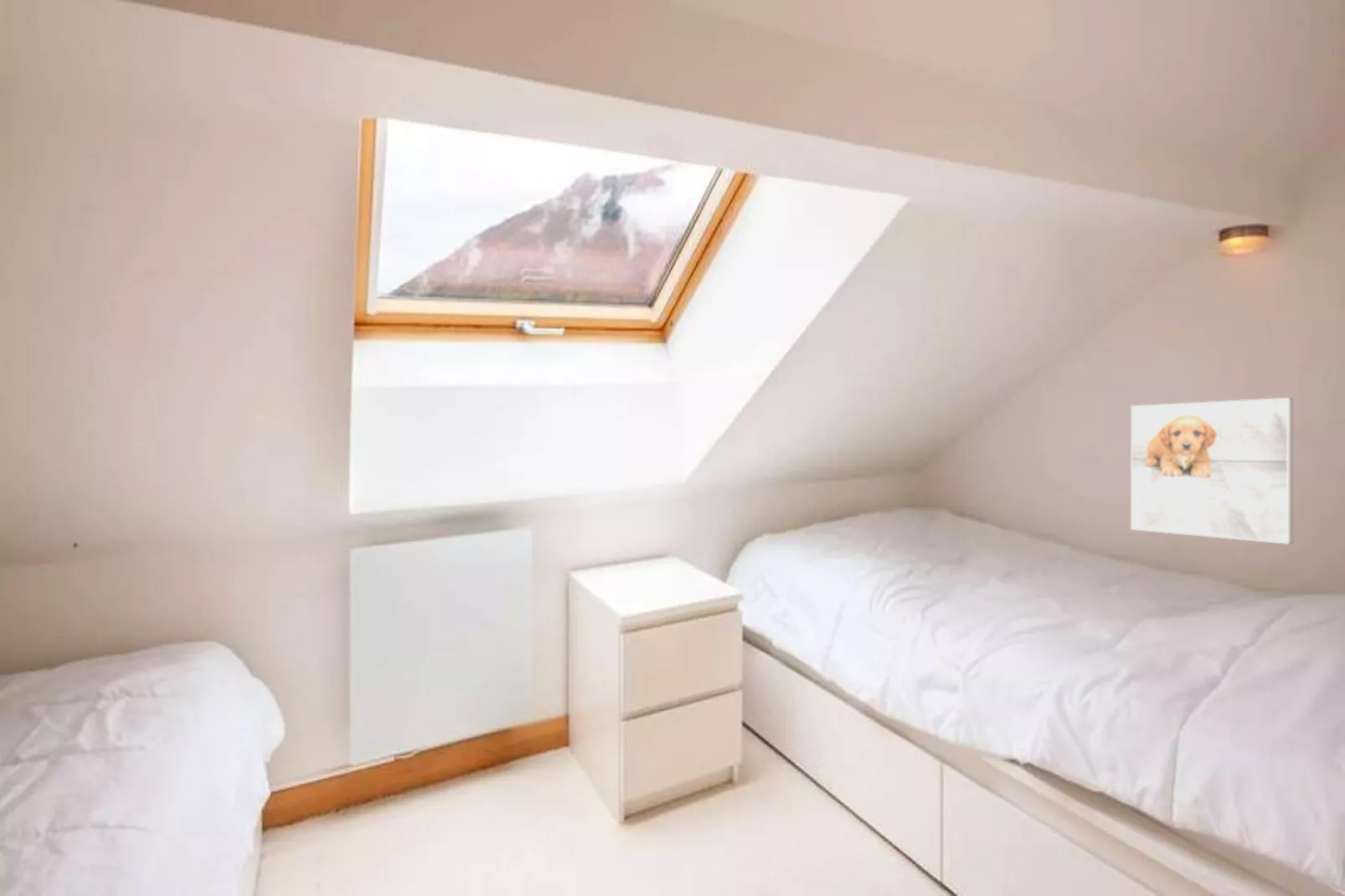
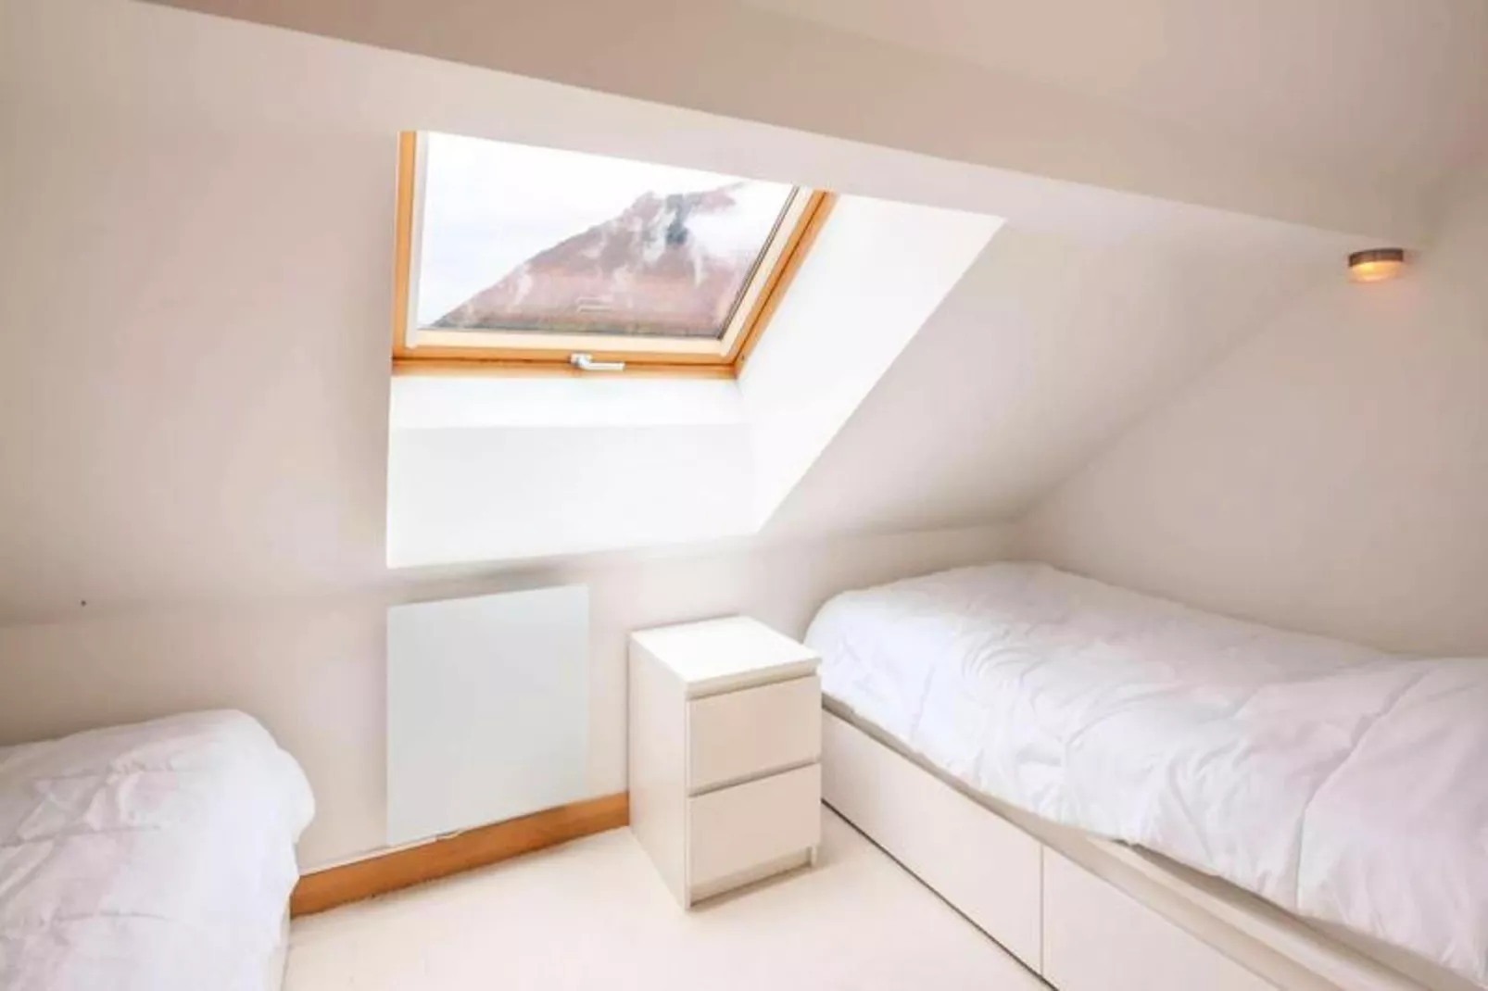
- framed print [1130,397,1294,545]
